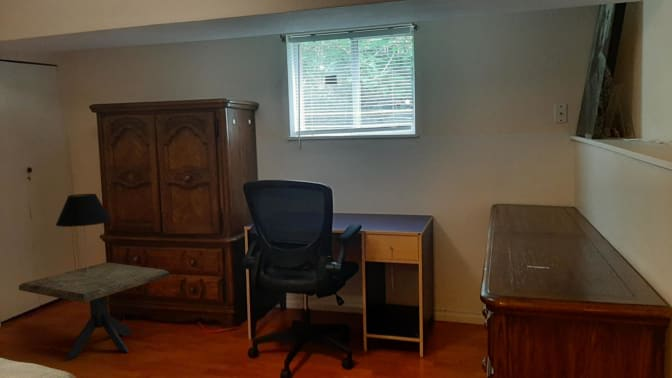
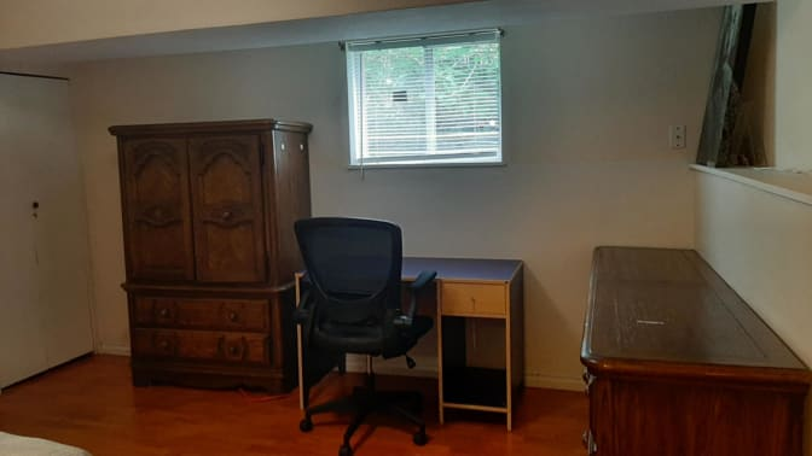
- table lamp [55,193,112,273]
- side table [18,261,170,361]
